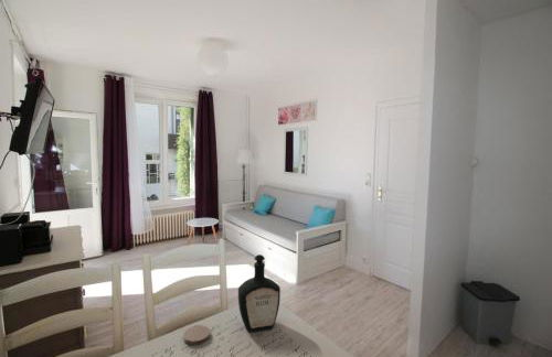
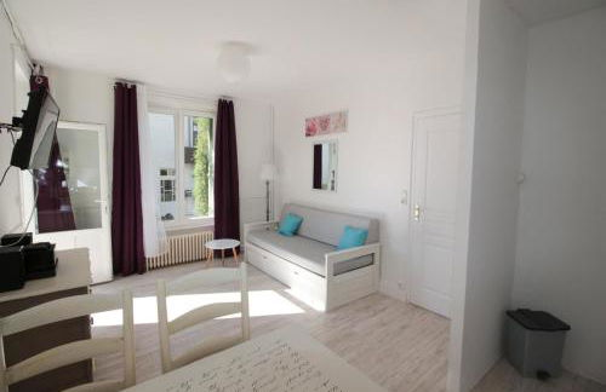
- coaster [182,324,211,346]
- bottle [237,253,282,333]
